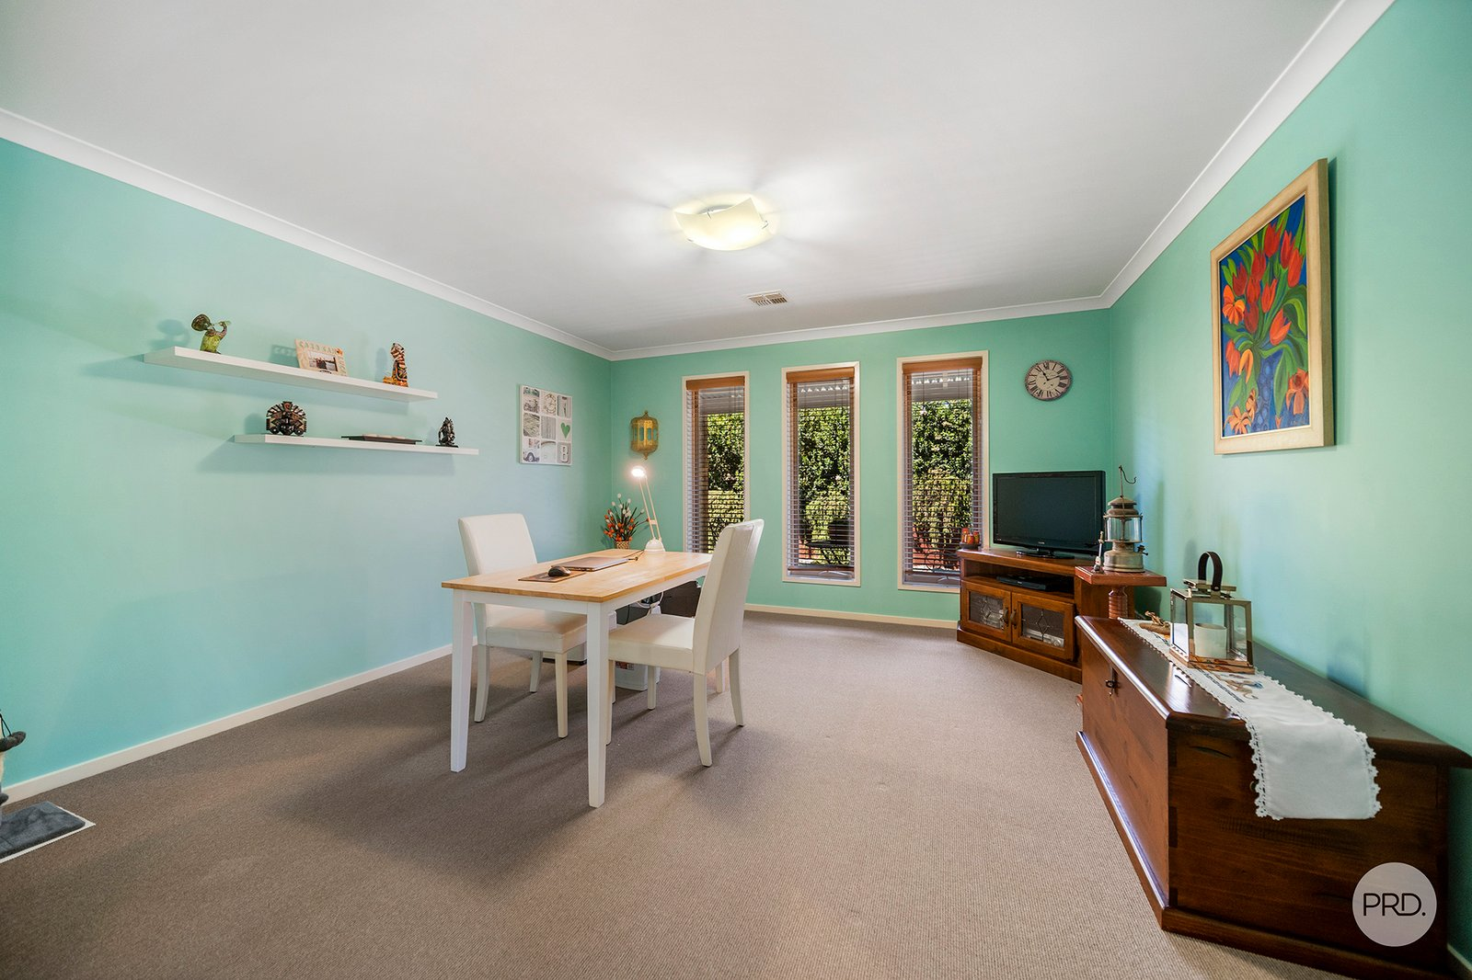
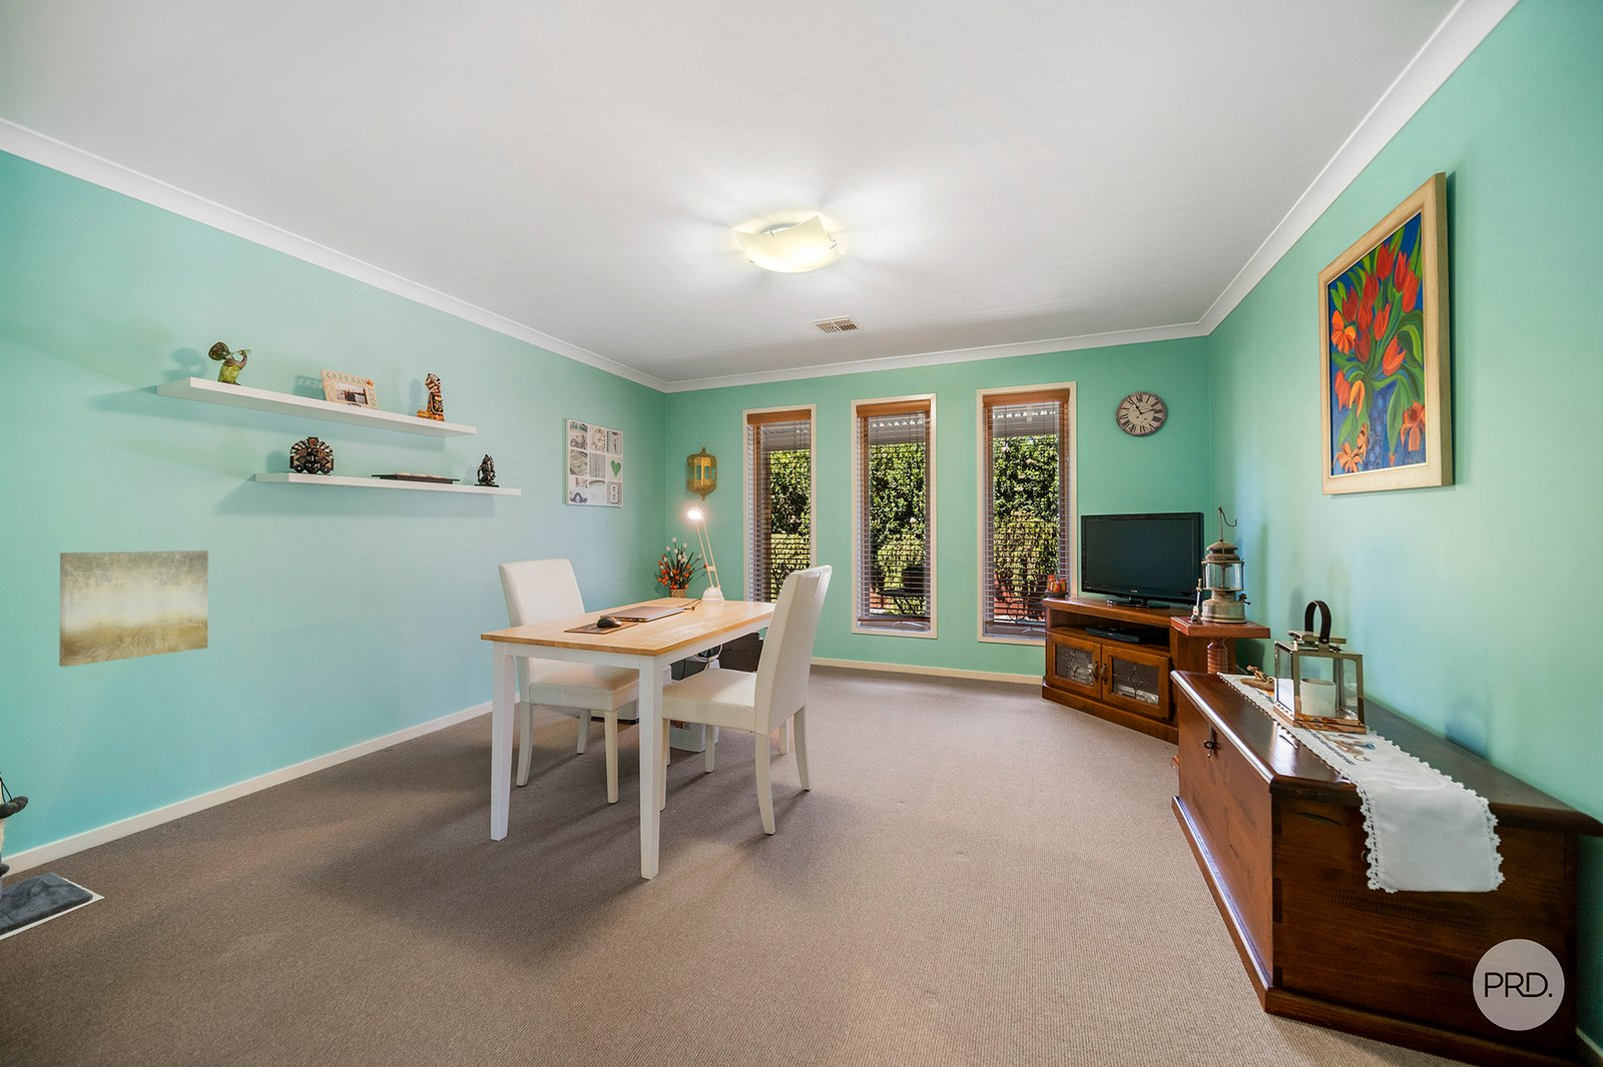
+ wall art [58,549,210,668]
